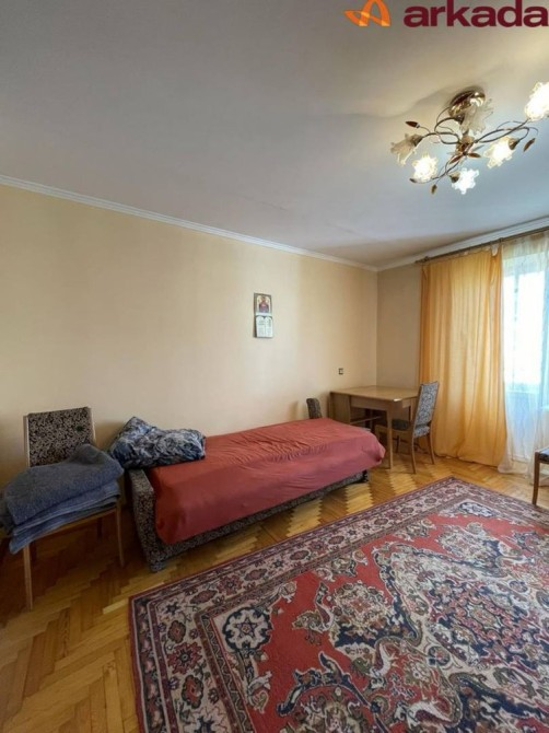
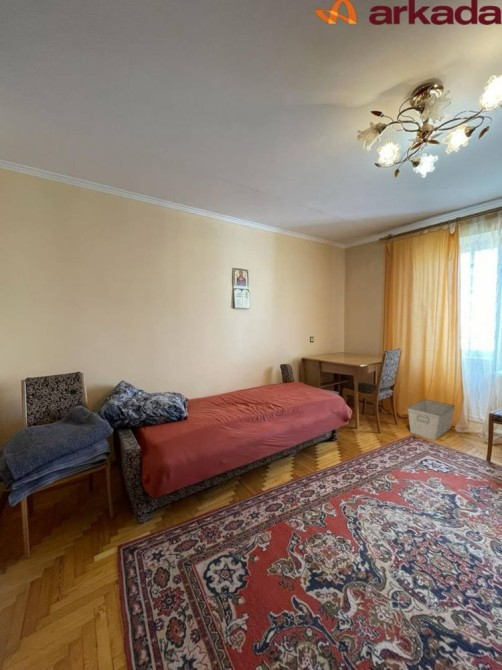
+ storage bin [407,398,456,441]
